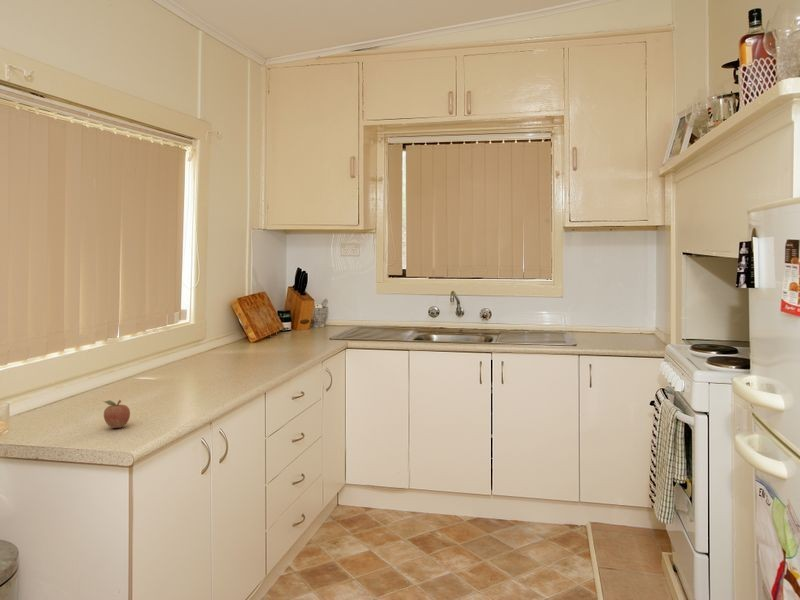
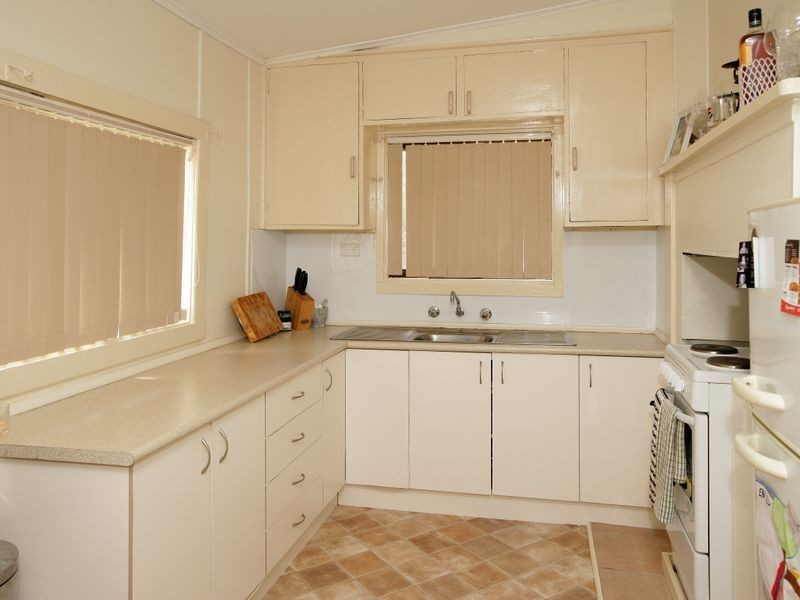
- fruit [102,399,131,429]
